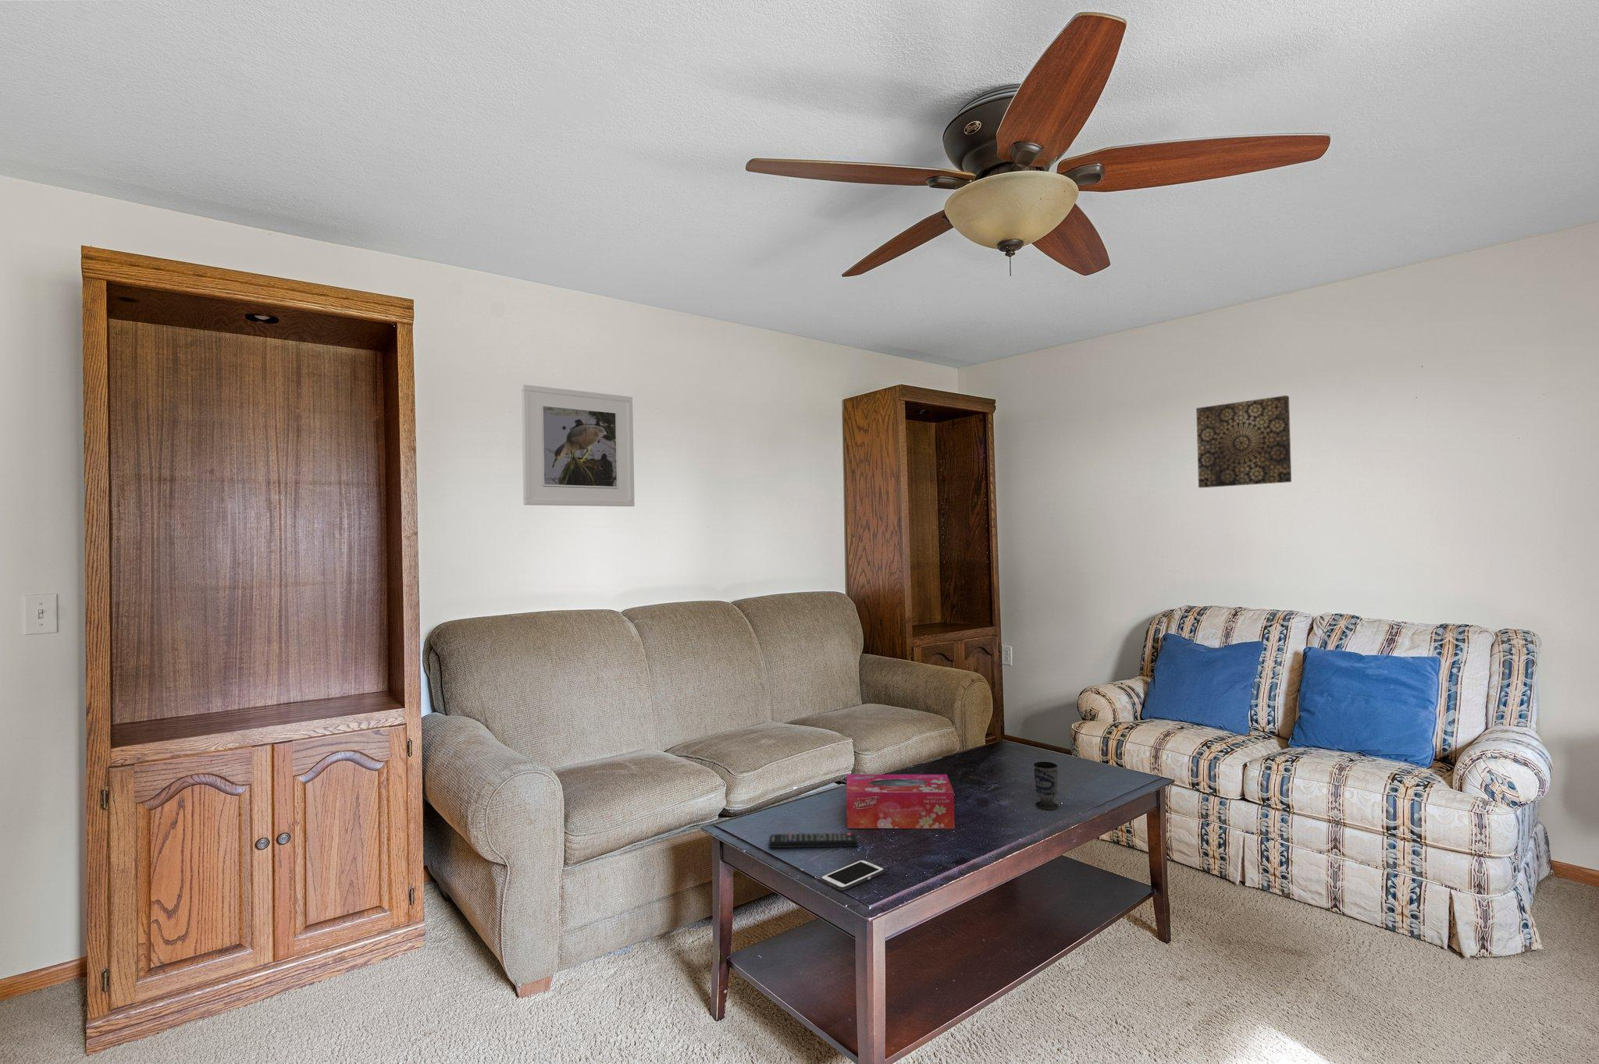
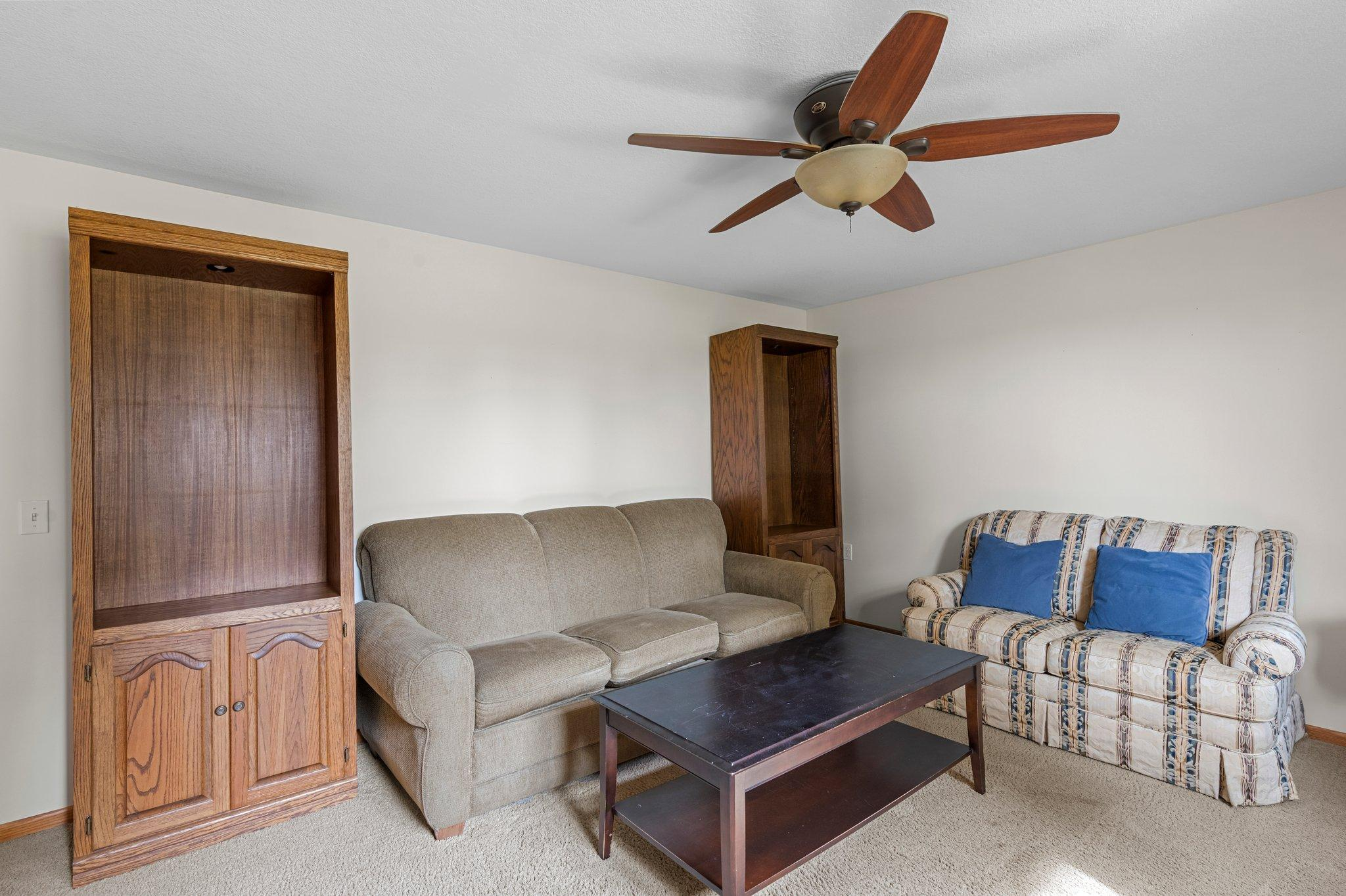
- remote control [767,832,859,849]
- cell phone [820,859,885,892]
- cup [1034,761,1058,811]
- wall art [1195,394,1293,488]
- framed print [520,384,636,507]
- tissue box [846,774,955,829]
